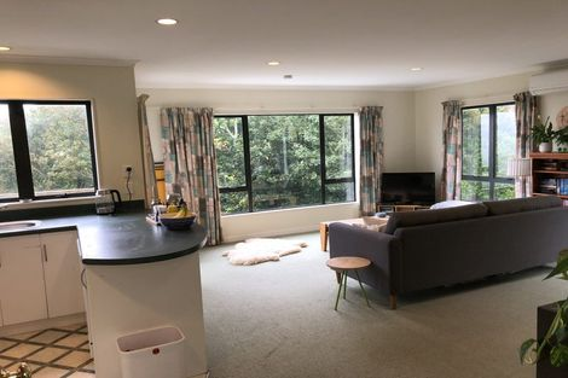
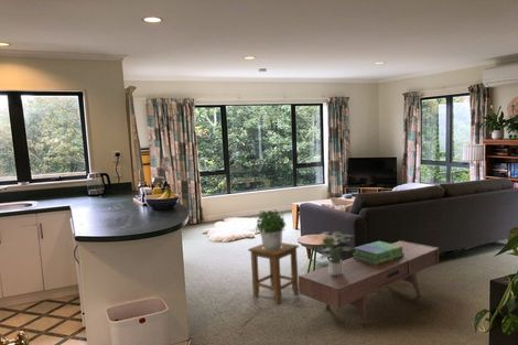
+ potted plant [255,208,288,250]
+ coffee table [298,239,440,325]
+ potted plant [317,230,356,274]
+ stool [247,241,300,305]
+ stack of books [352,240,404,266]
